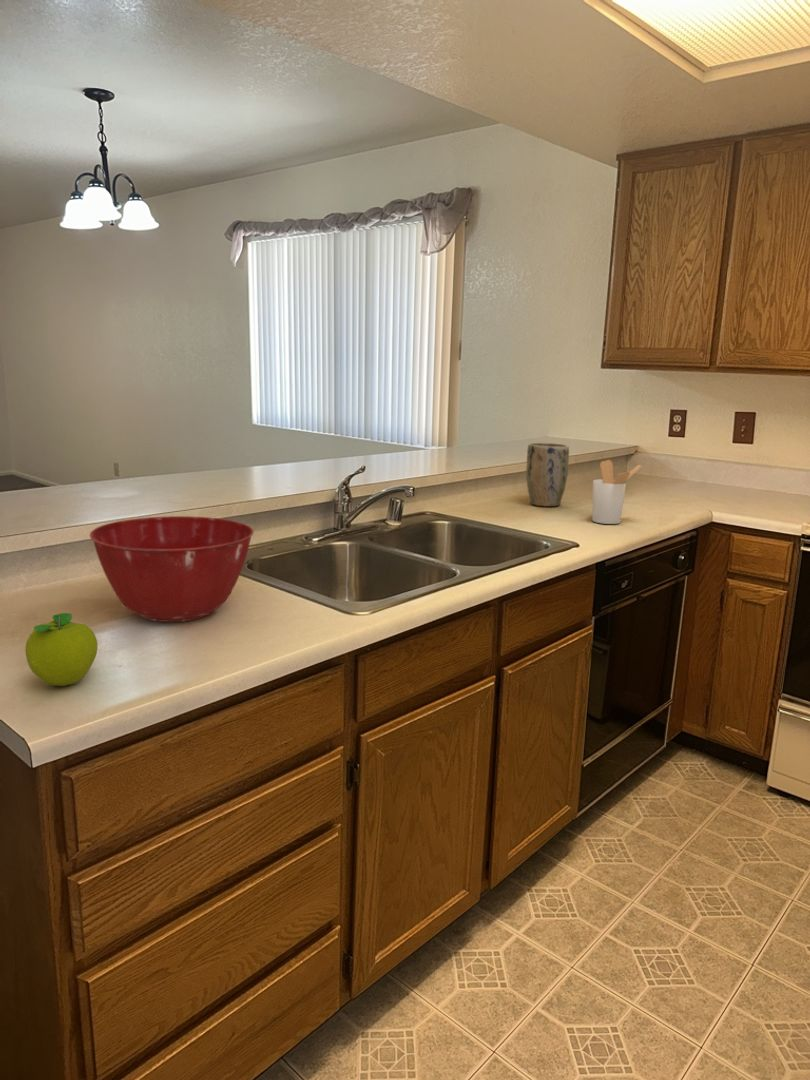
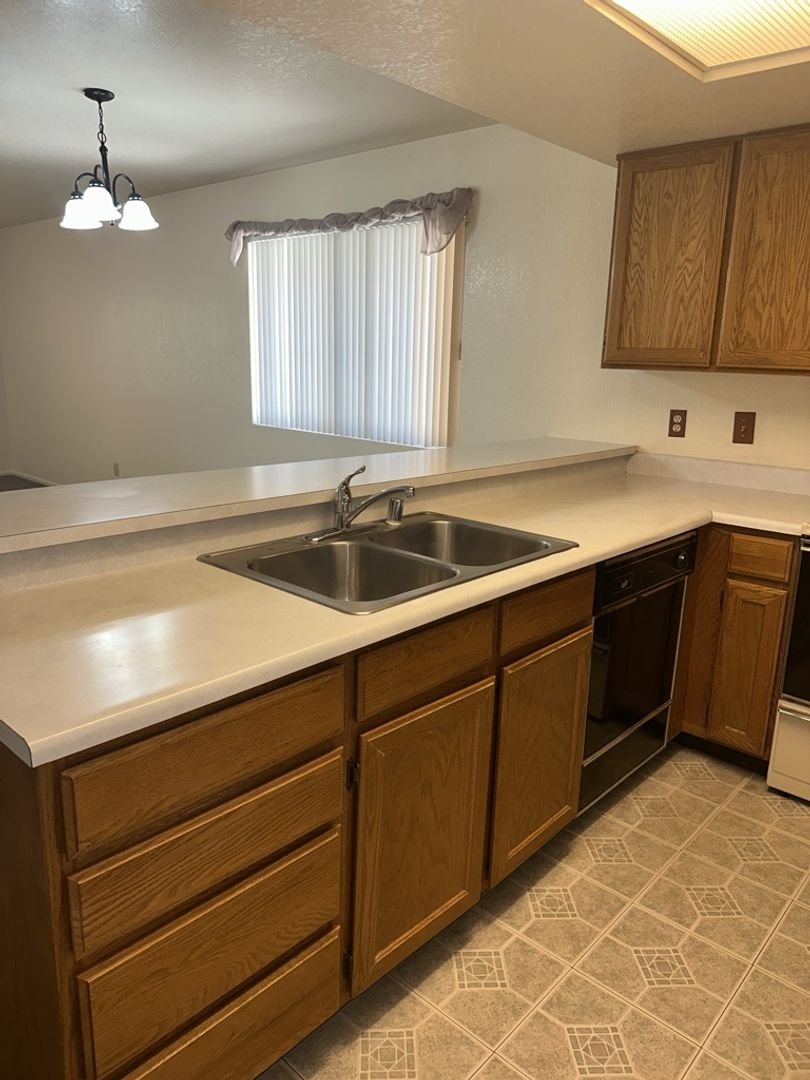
- plant pot [525,442,570,507]
- fruit [24,612,98,687]
- utensil holder [591,459,643,525]
- mixing bowl [89,515,255,623]
